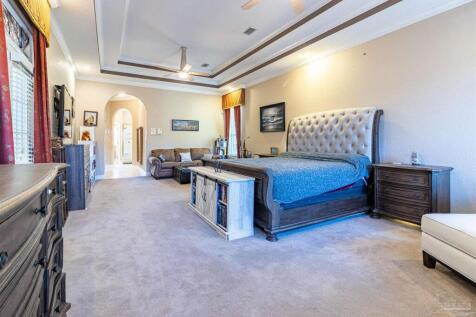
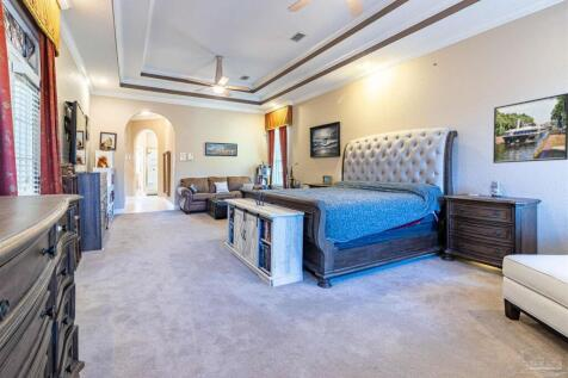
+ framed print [492,92,568,165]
